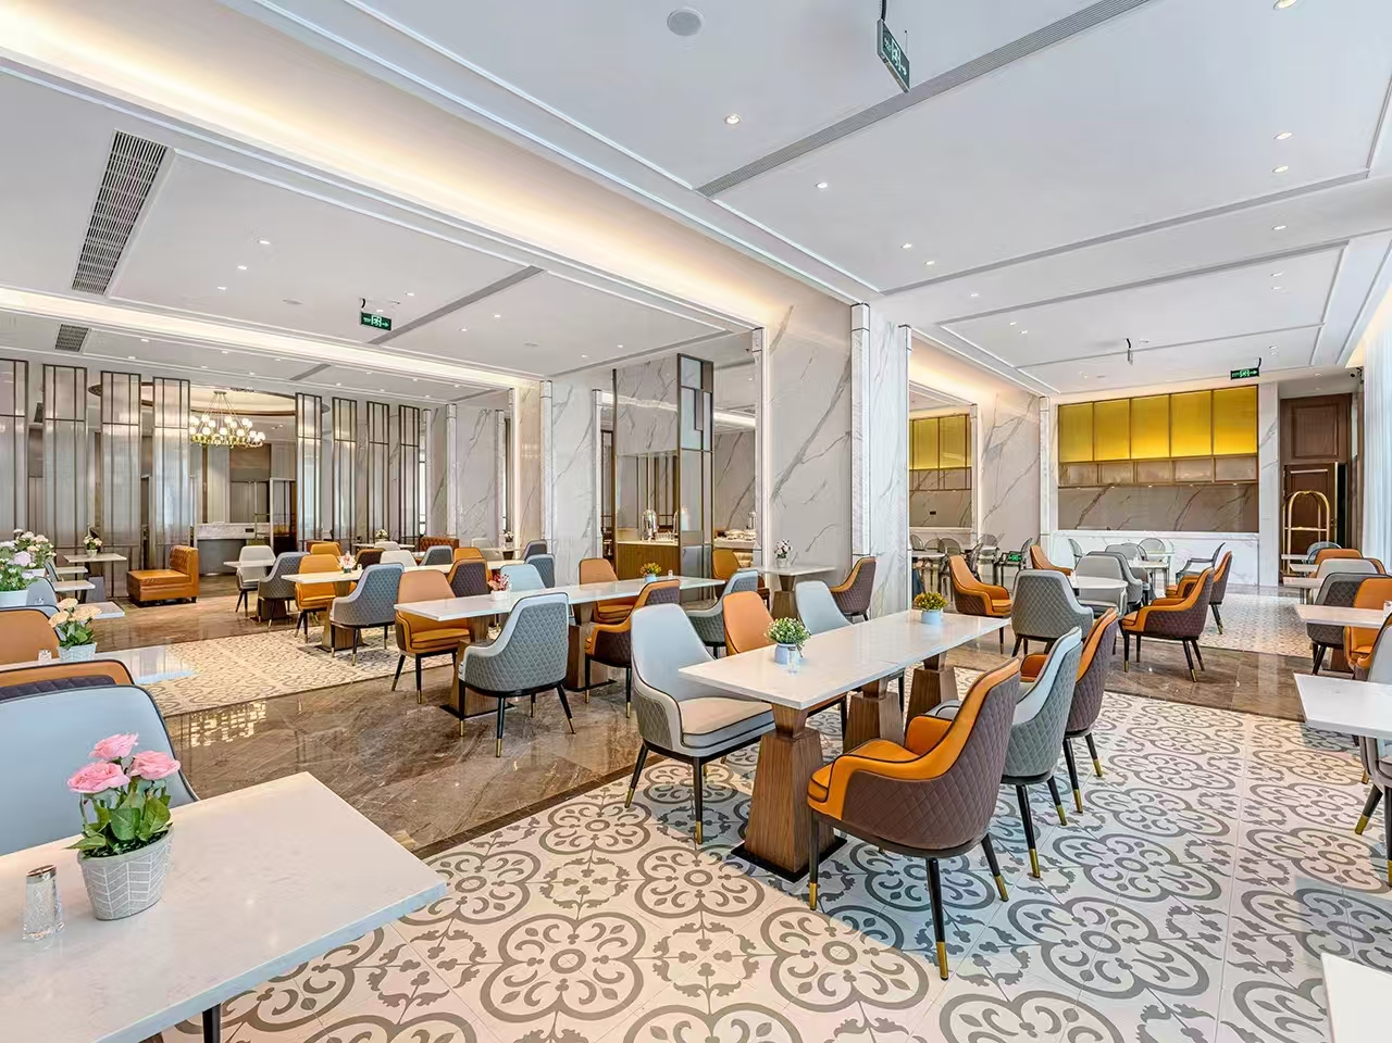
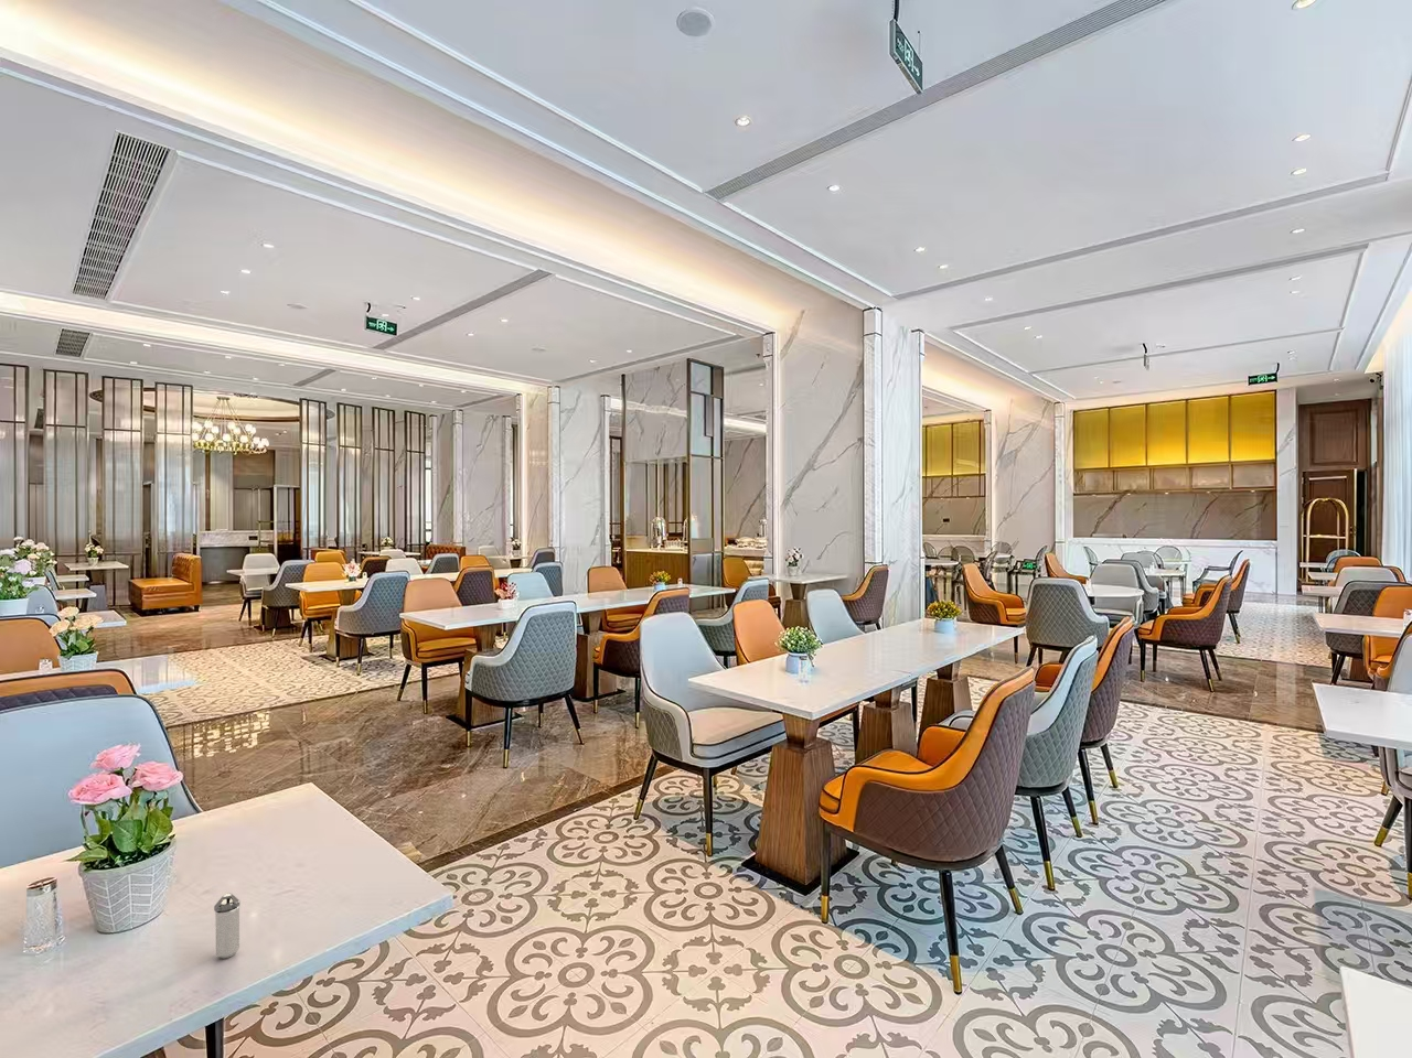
+ shaker [212,891,240,960]
